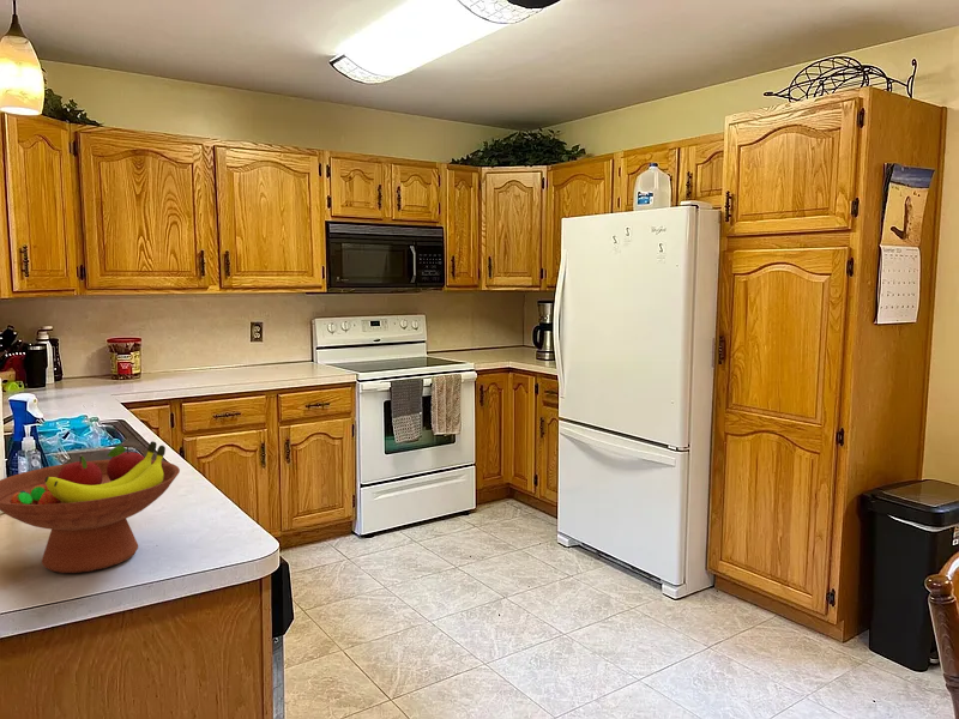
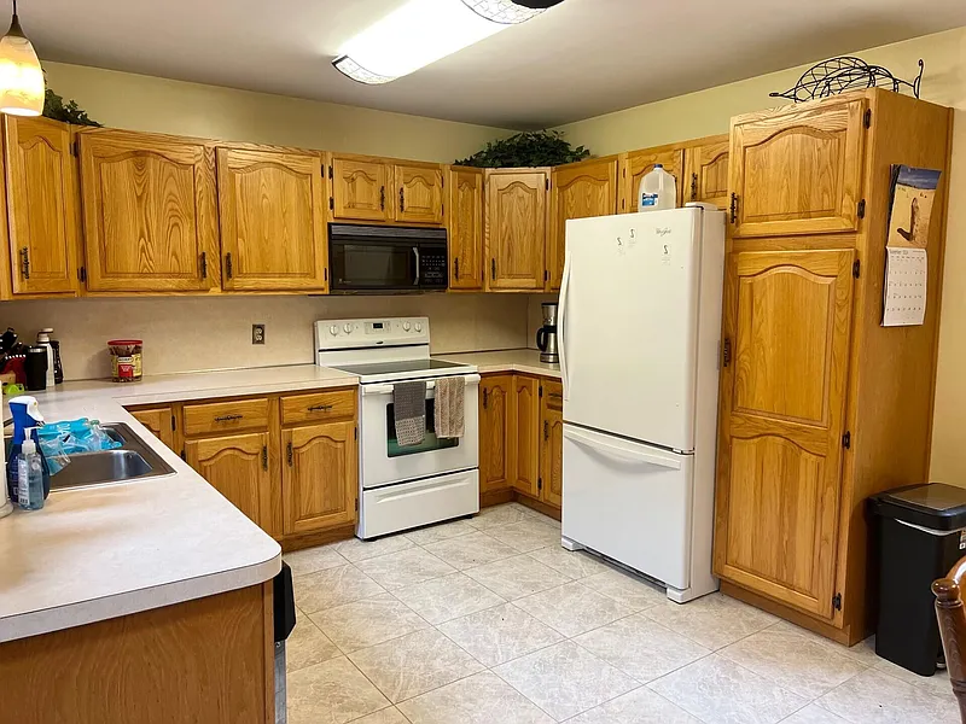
- fruit bowl [0,440,181,574]
